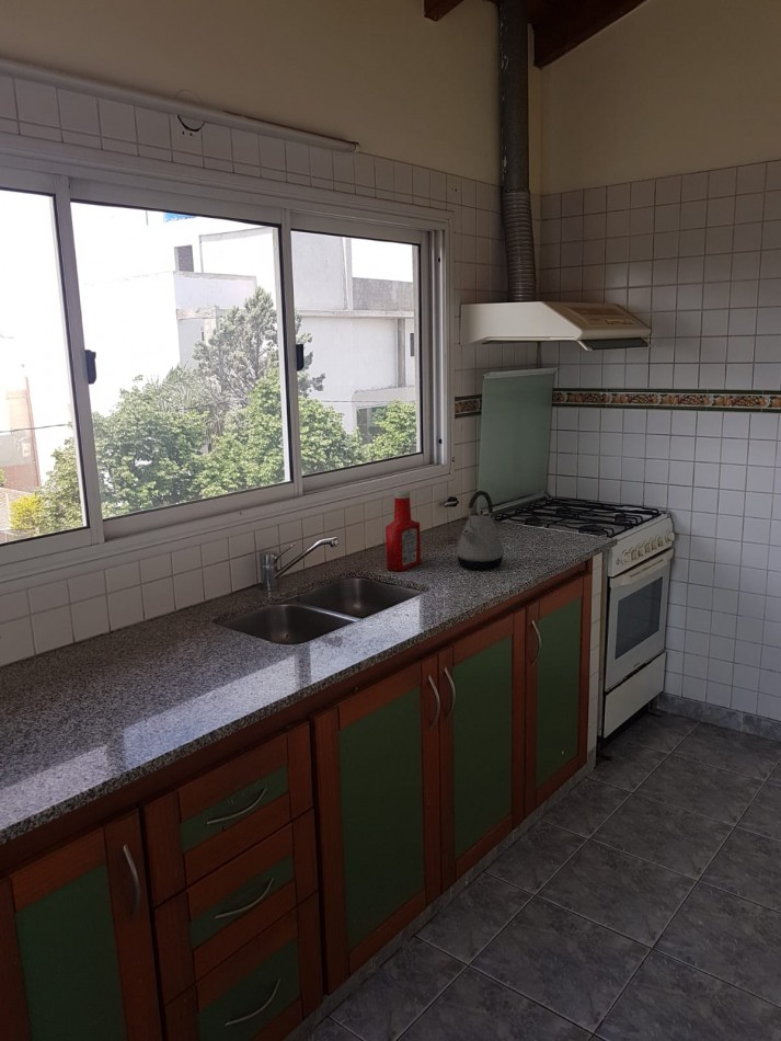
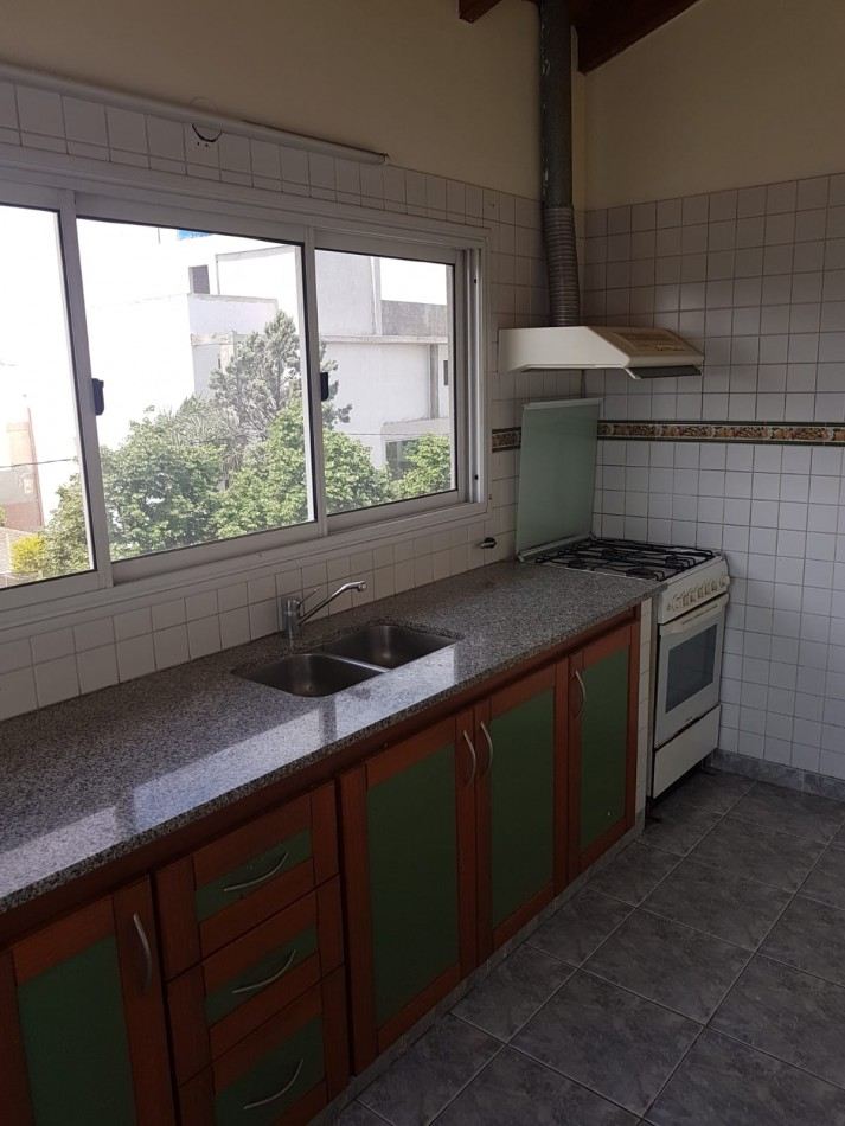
- kettle [455,490,505,571]
- soap bottle [384,490,422,572]
